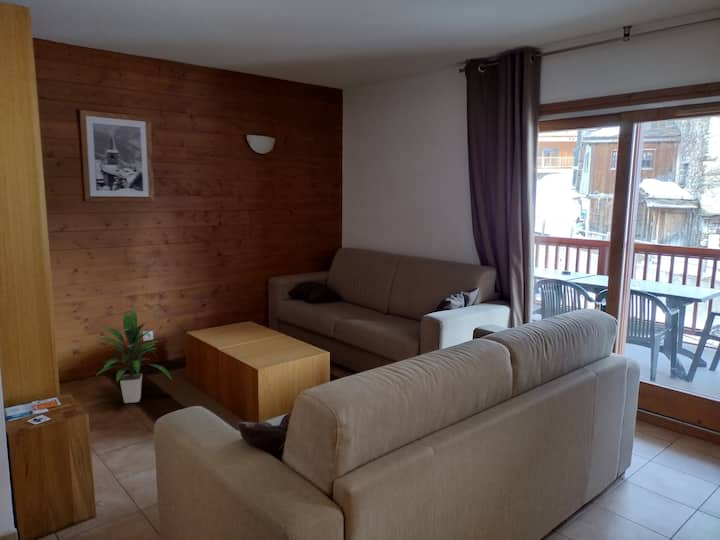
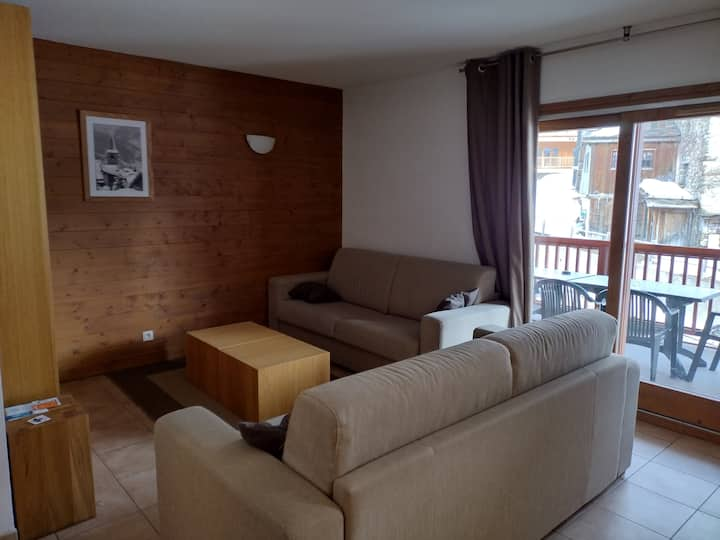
- indoor plant [96,307,173,404]
